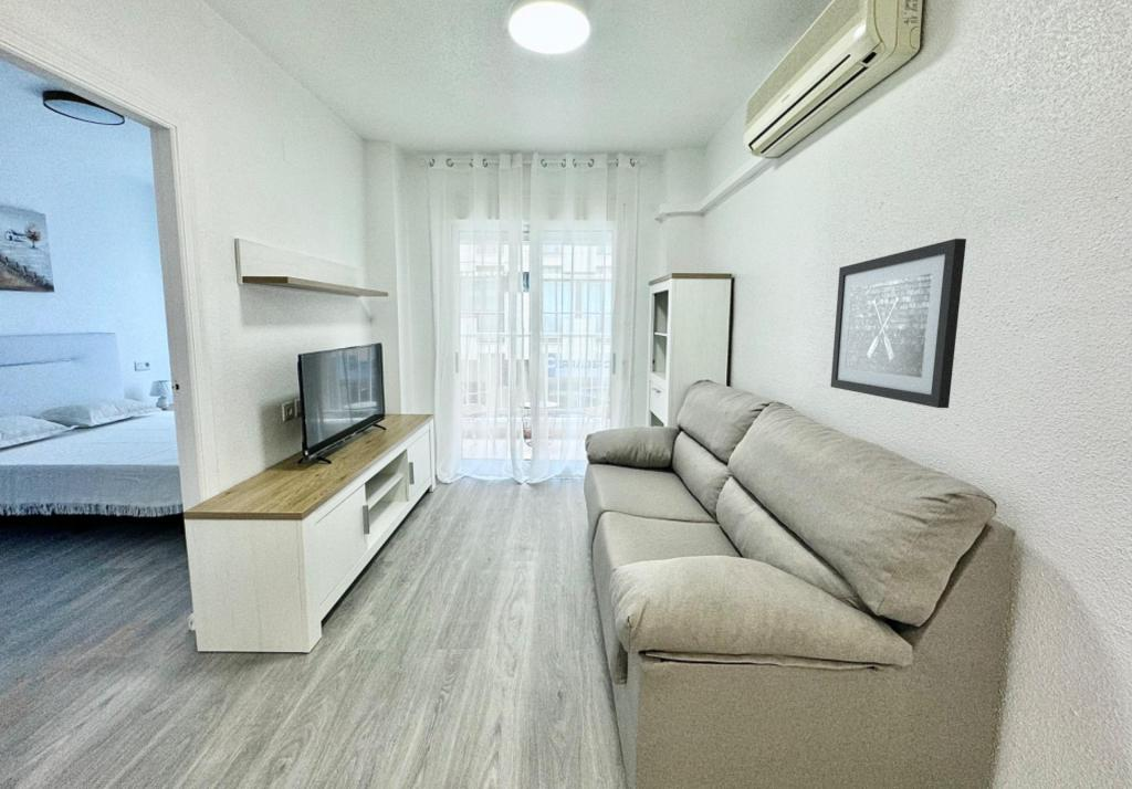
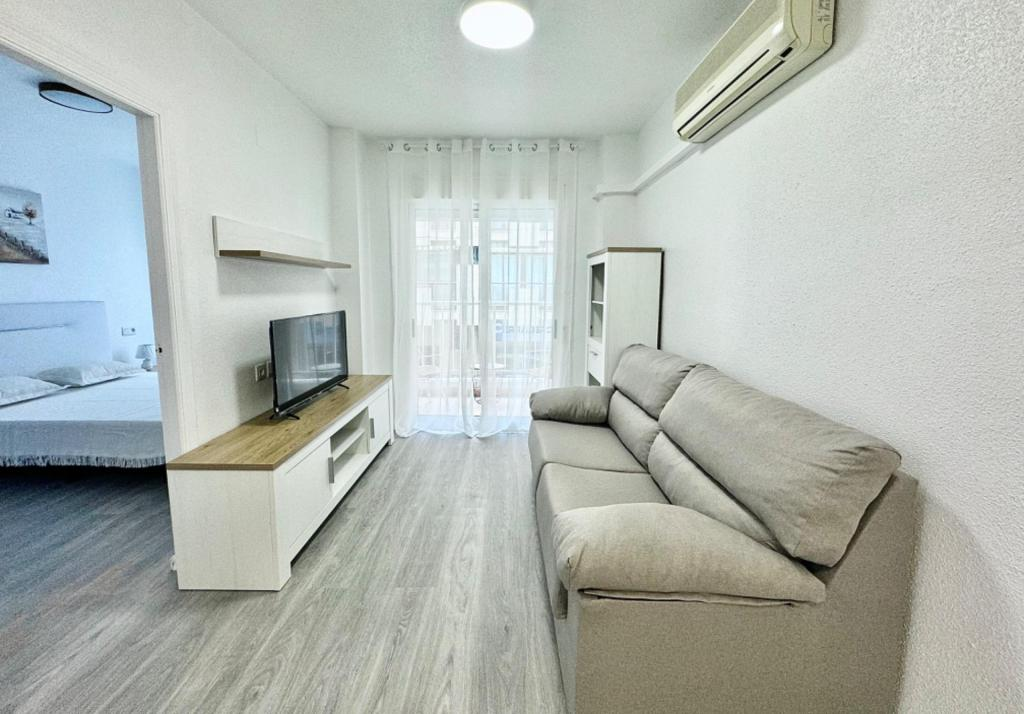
- wall art [829,238,967,409]
